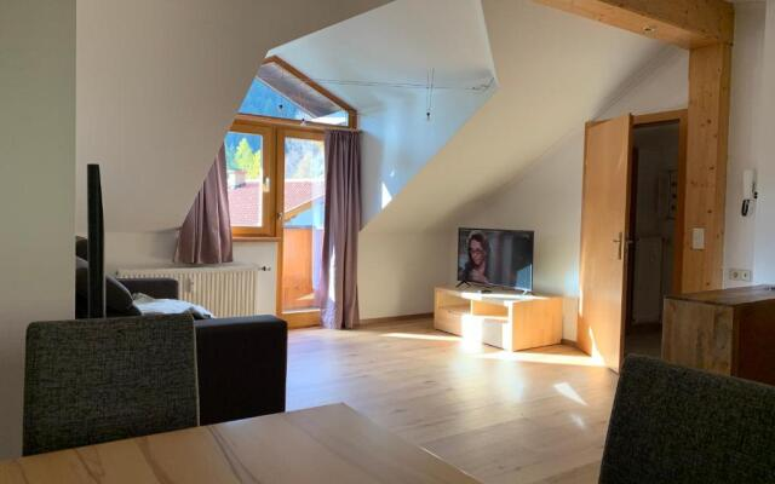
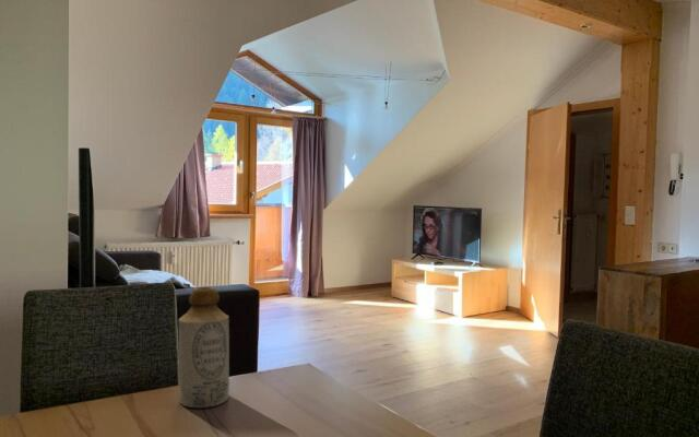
+ bottle [177,286,230,409]
